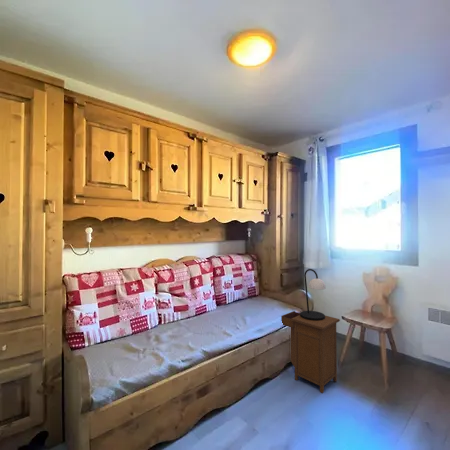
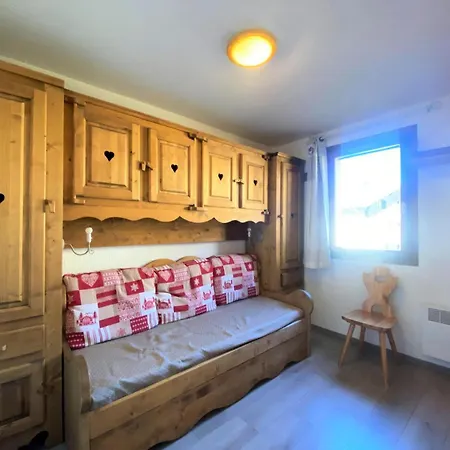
- nightstand [280,310,341,394]
- table lamp [299,268,327,321]
